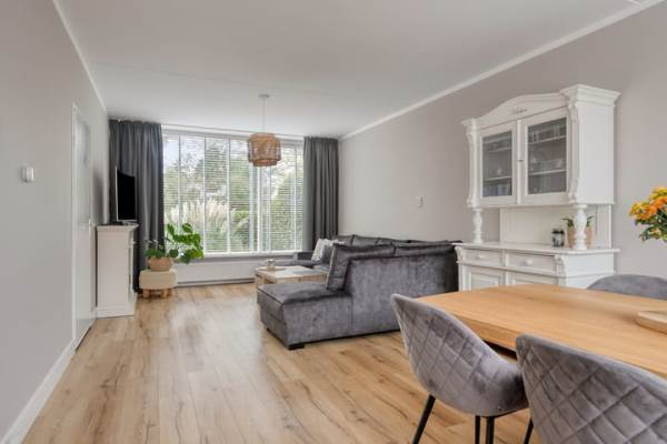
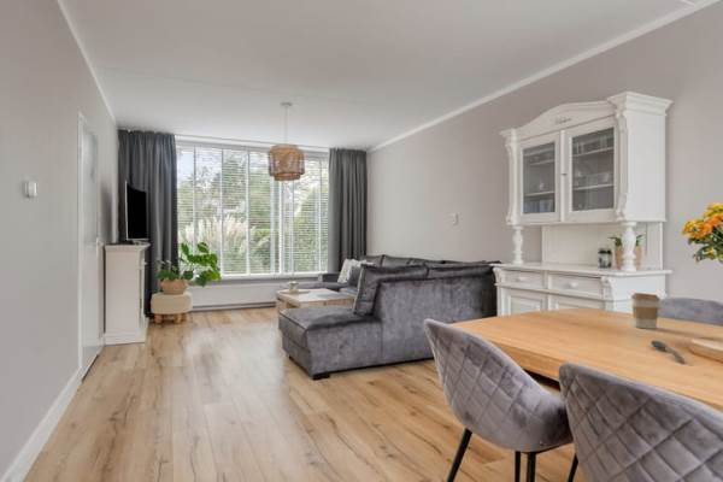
+ coffee cup [630,292,662,330]
+ soupspoon [649,340,687,364]
